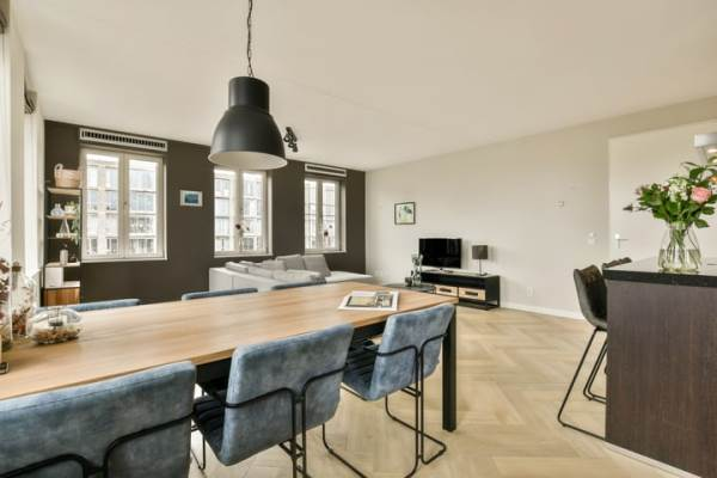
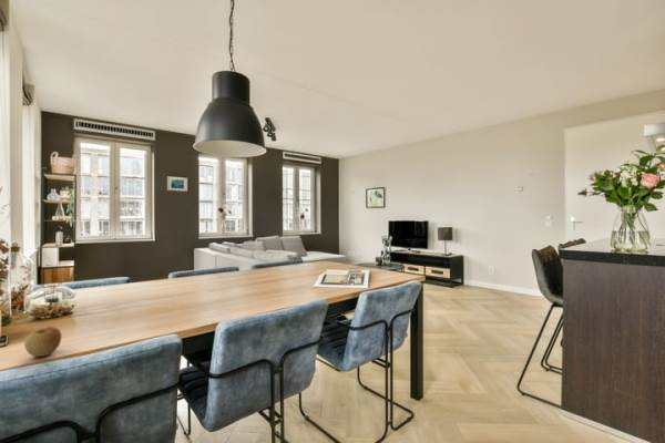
+ apple [23,324,62,358]
